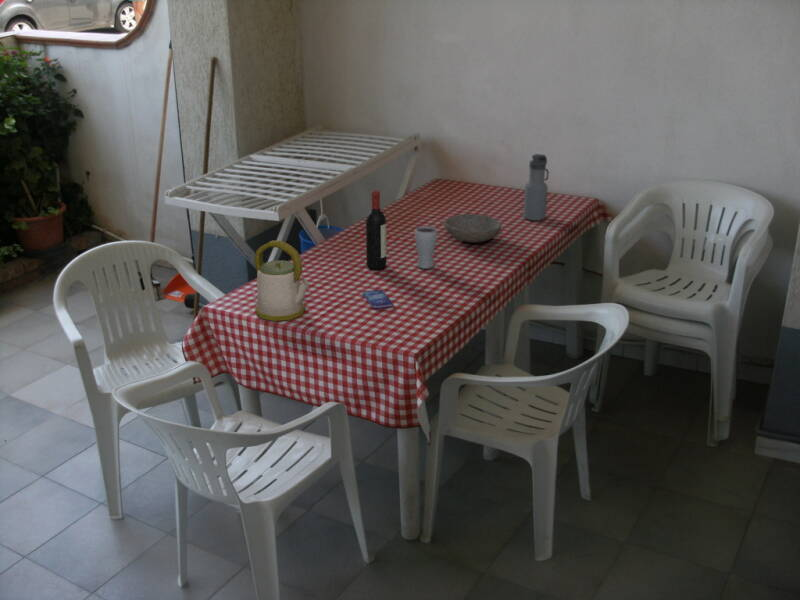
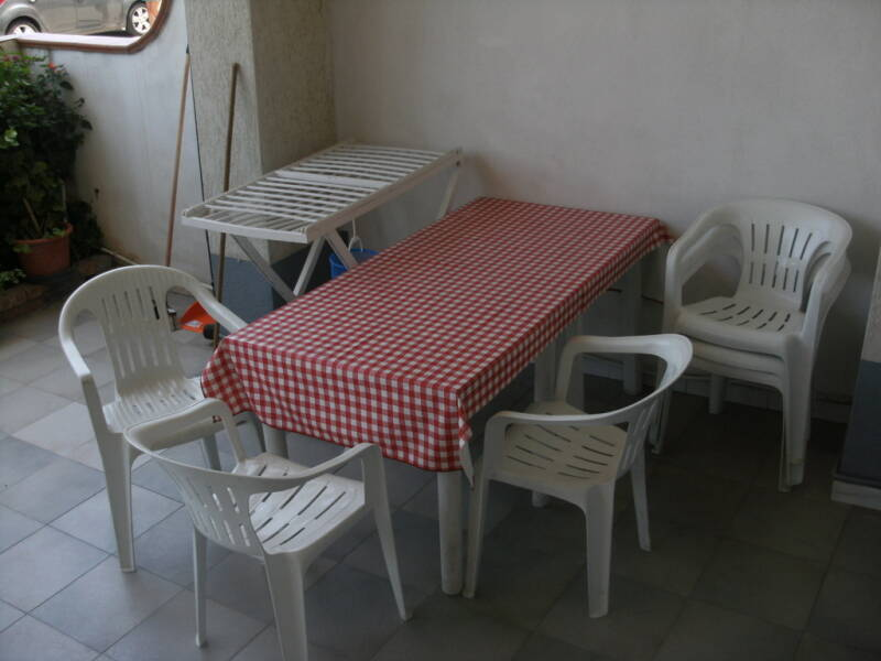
- kettle [254,239,311,322]
- drinking glass [414,225,438,270]
- water bottle [522,153,550,222]
- smartphone [362,289,394,309]
- wine bottle [365,189,387,271]
- bowl [443,213,503,244]
